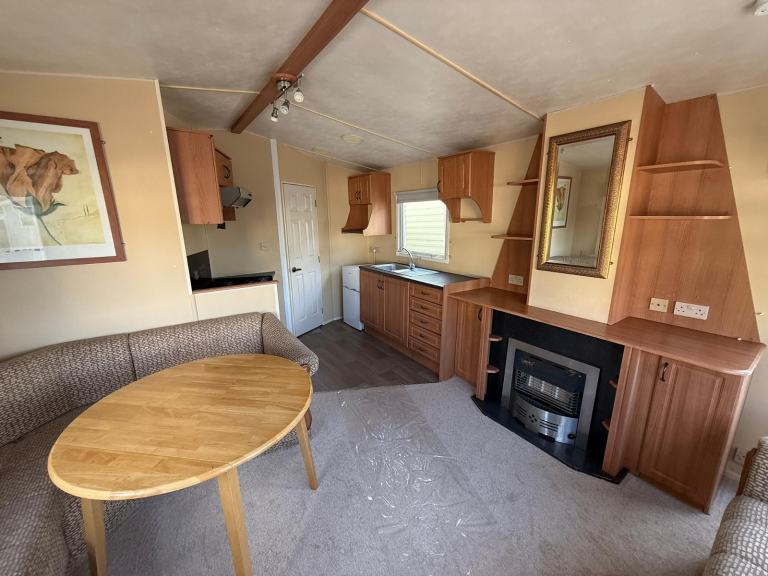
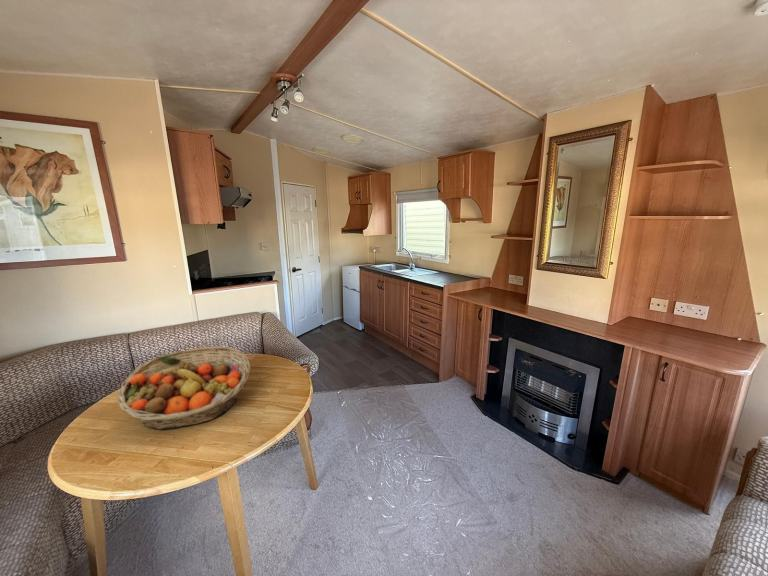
+ fruit basket [116,345,251,431]
